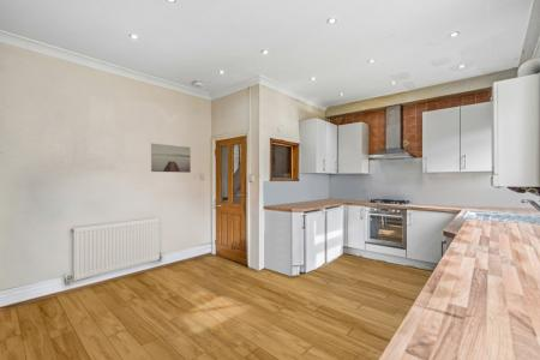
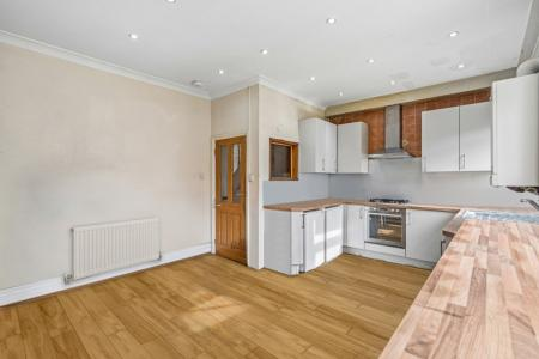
- wall art [150,143,192,174]
